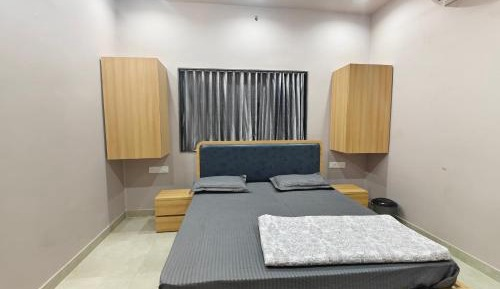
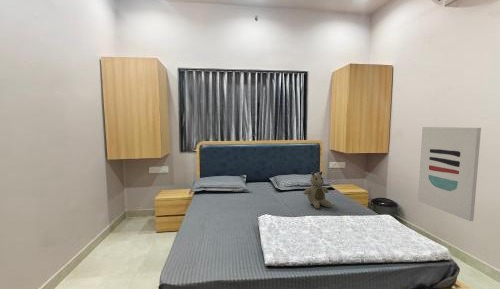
+ wall art [417,126,482,222]
+ teddy bear [303,171,332,210]
